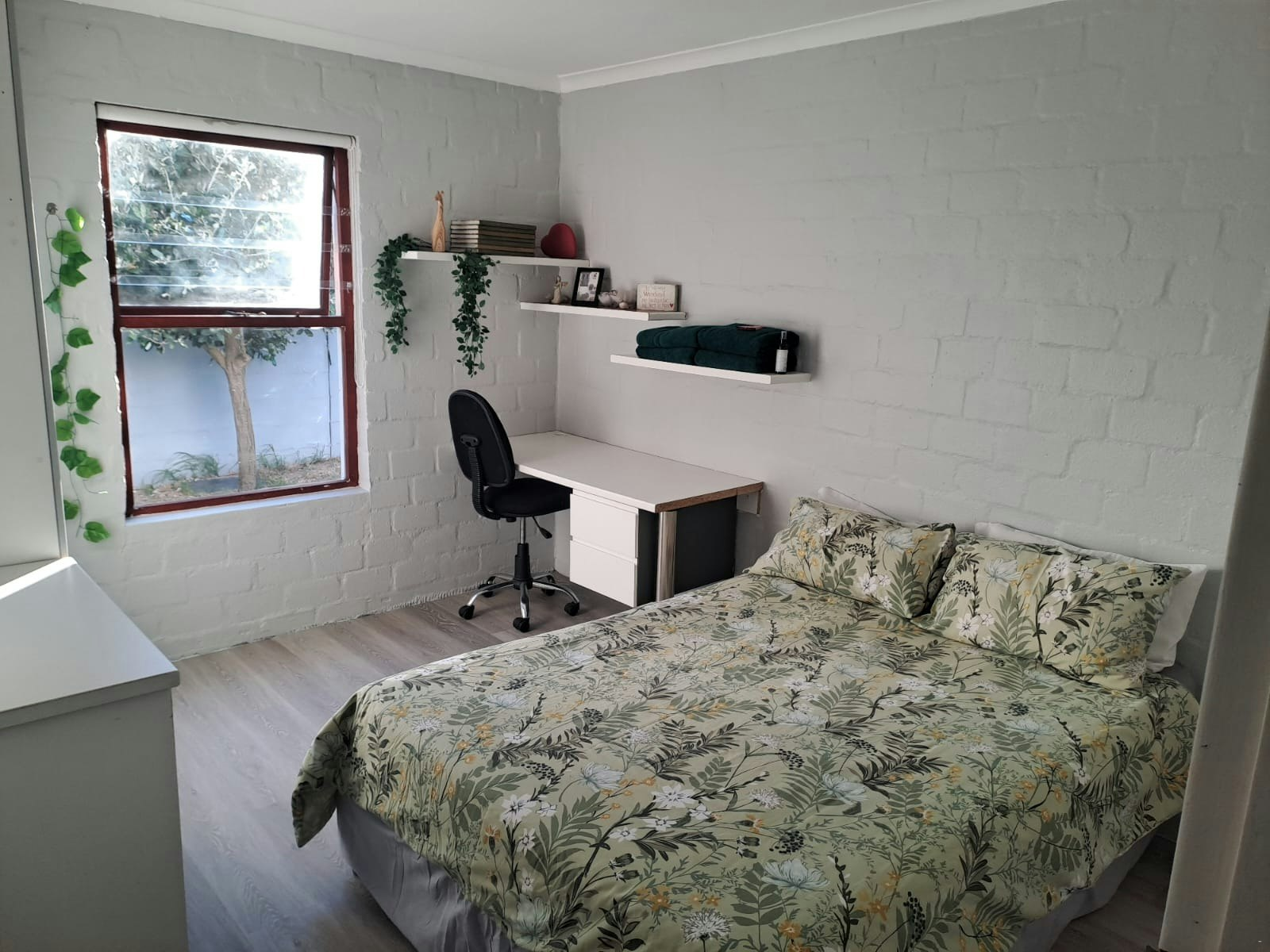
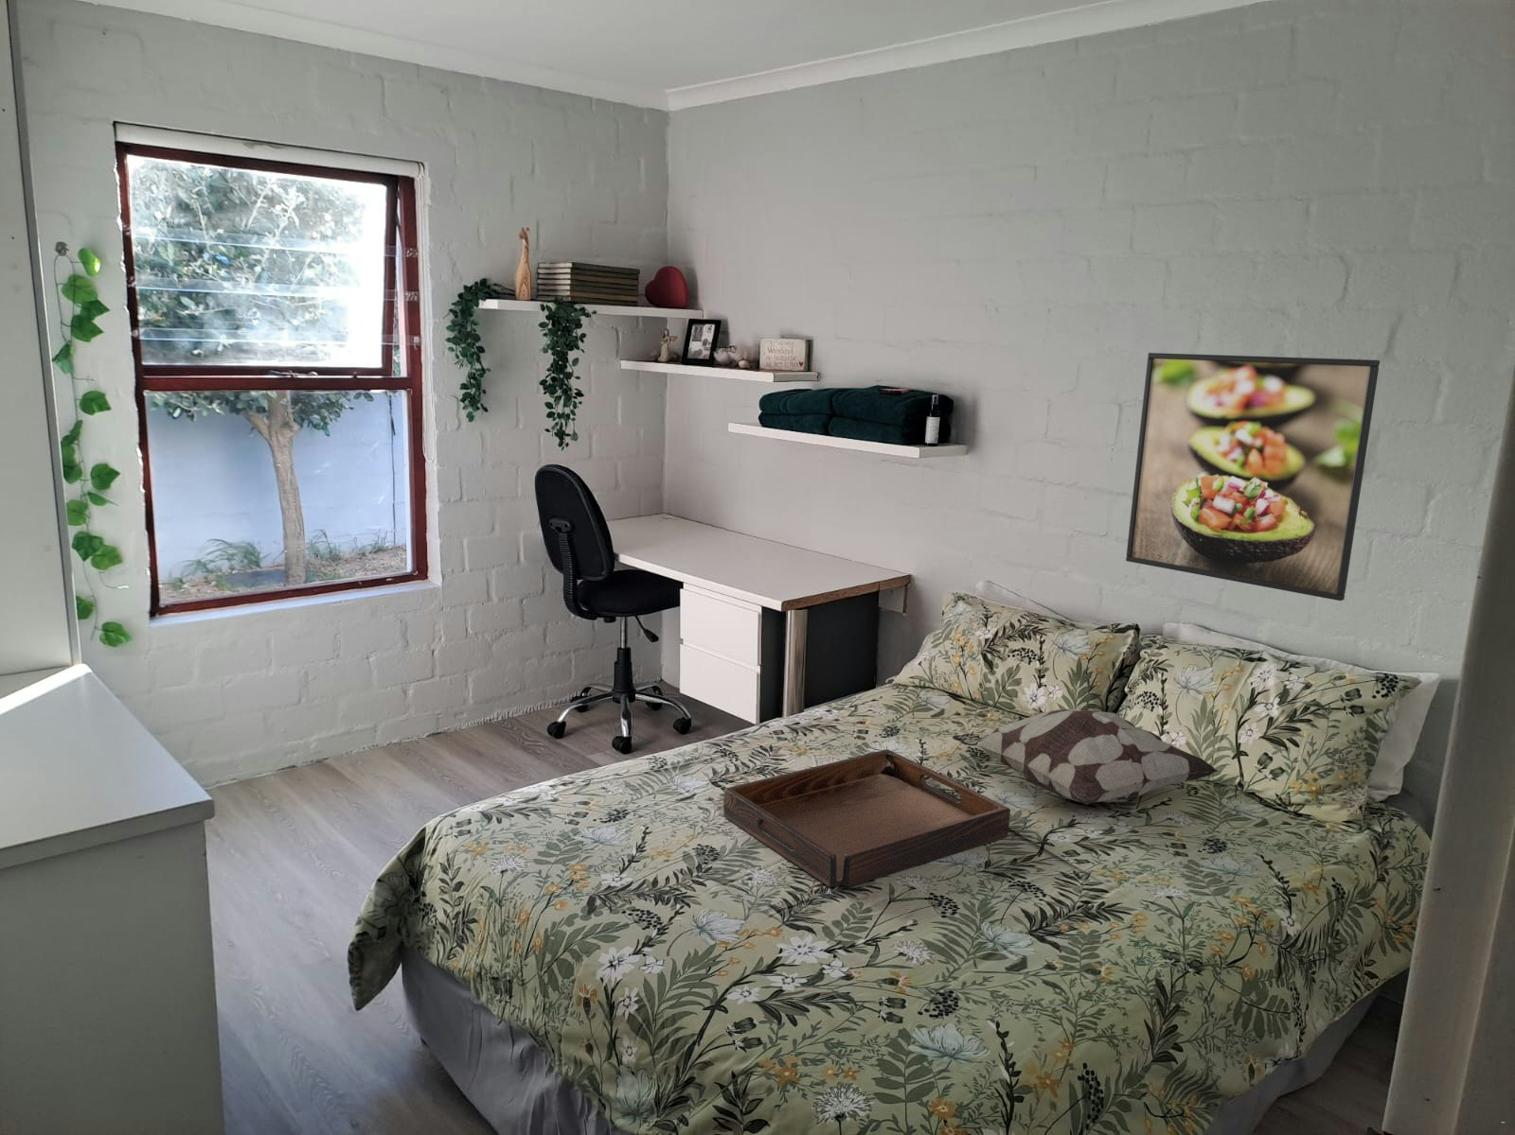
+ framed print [1125,352,1380,602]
+ decorative pillow [952,707,1219,806]
+ serving tray [723,749,1012,888]
